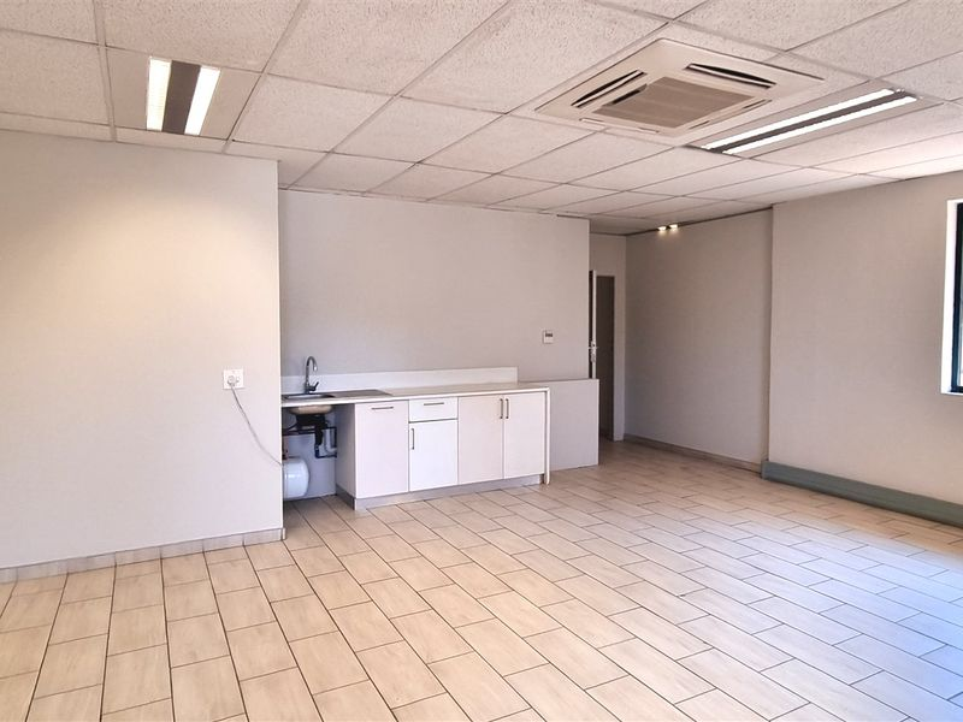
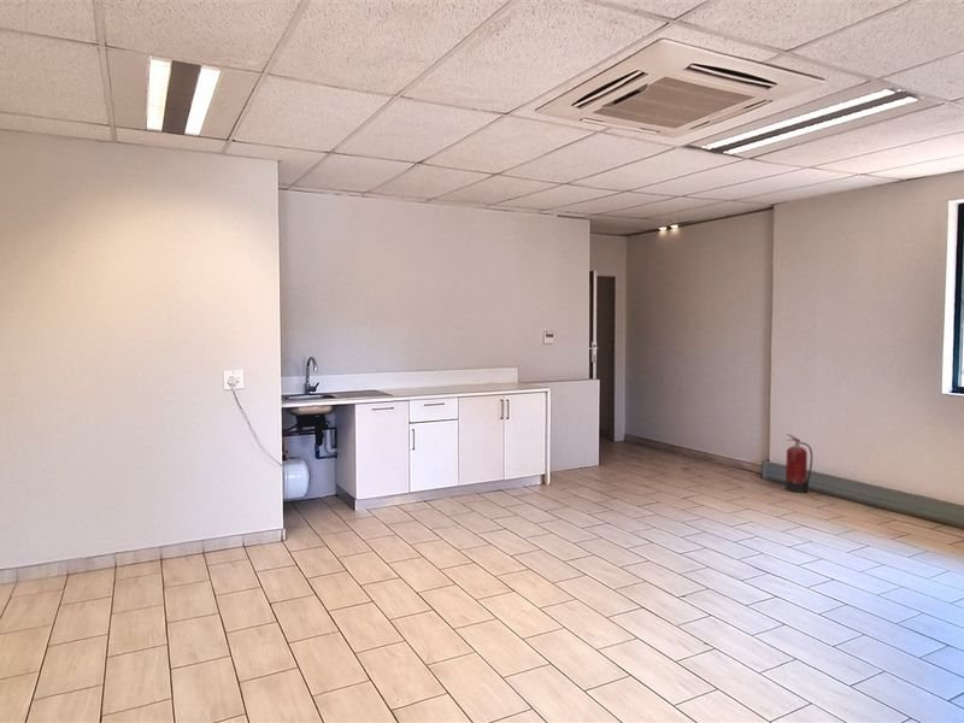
+ fire extinguisher [784,433,813,494]
